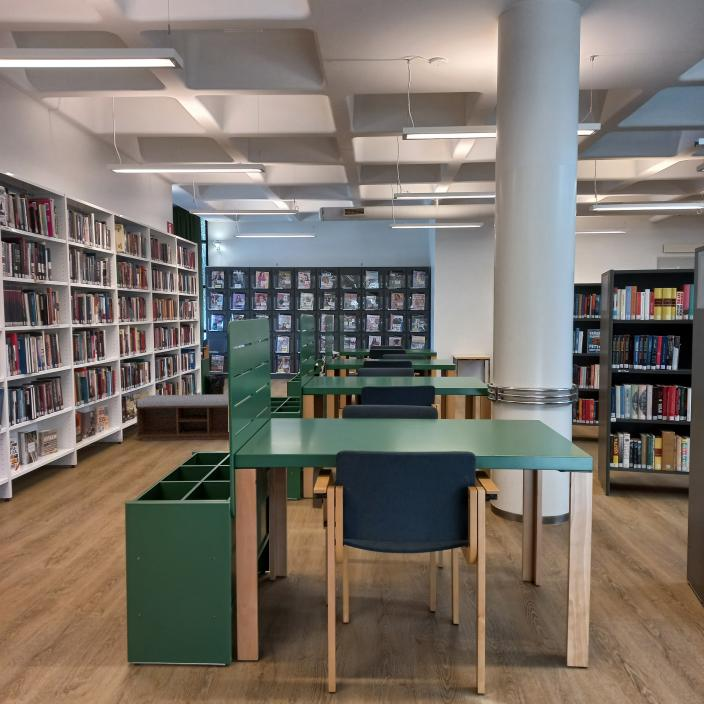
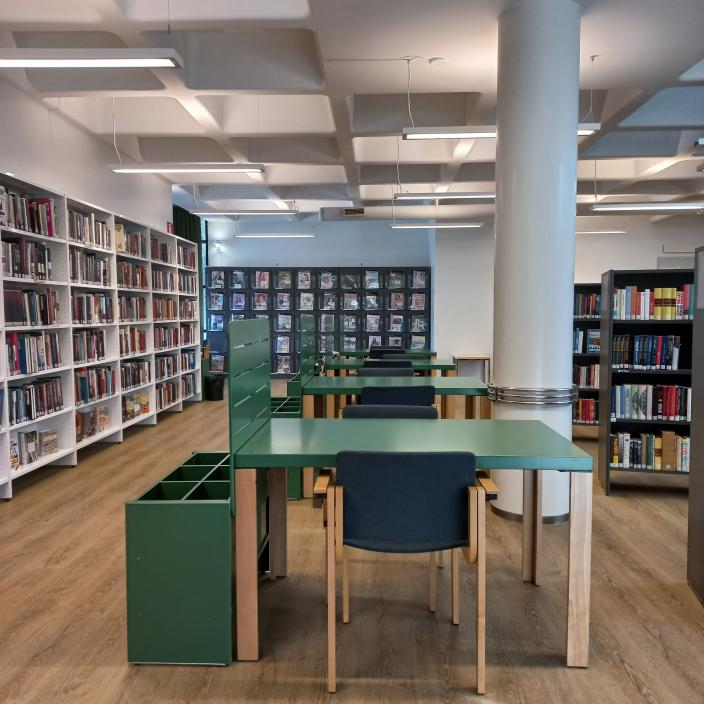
- bench [134,393,230,442]
